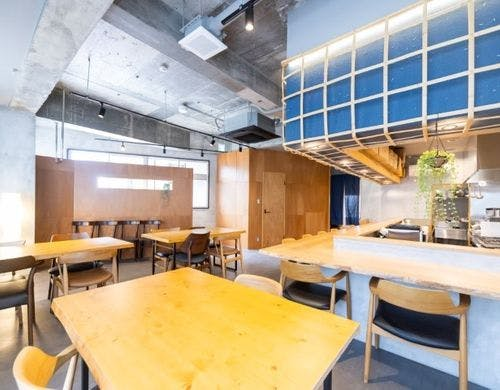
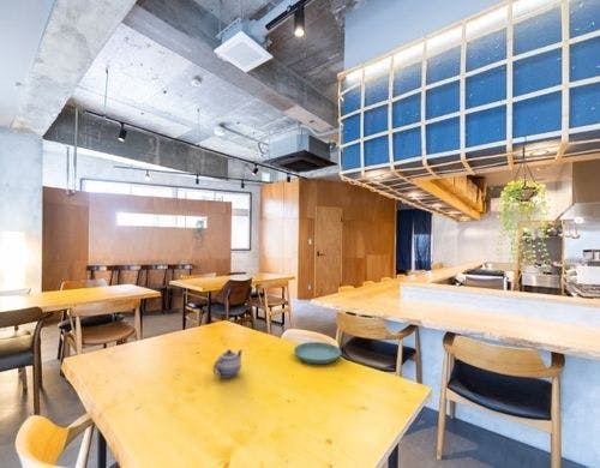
+ teapot [212,348,244,379]
+ saucer [293,341,342,365]
